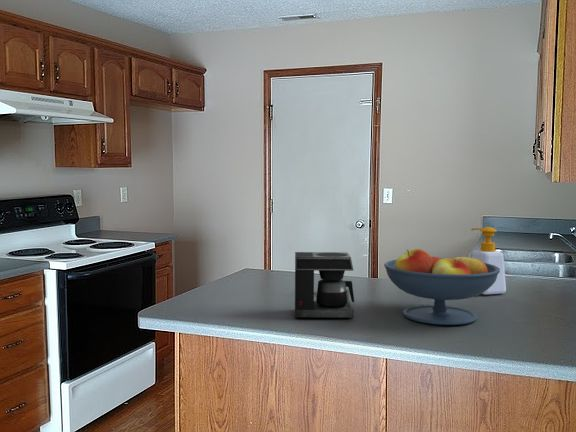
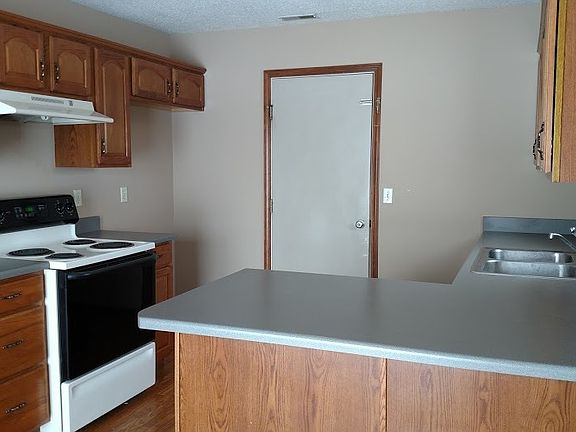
- soap bottle [470,226,507,296]
- fruit bowl [383,248,500,326]
- coffee maker [294,251,355,319]
